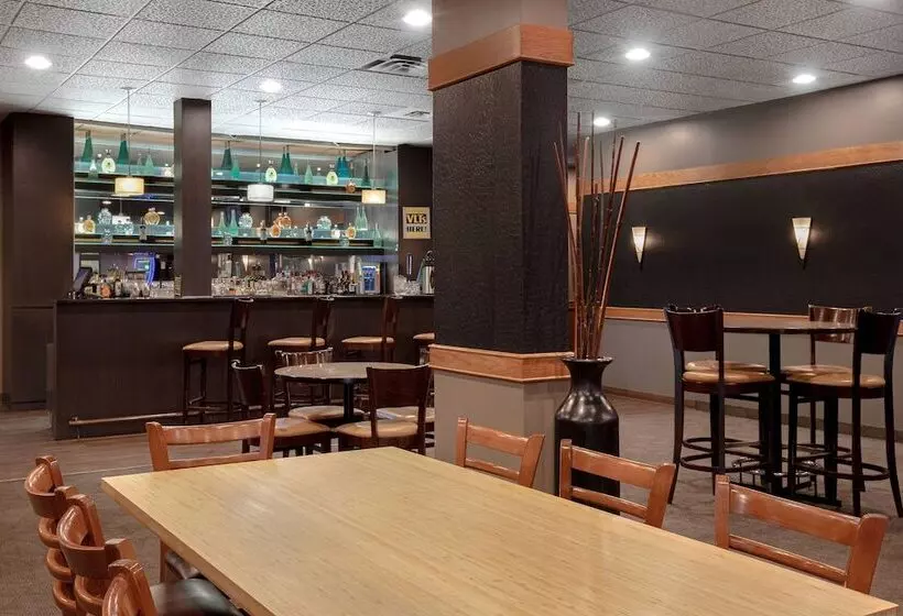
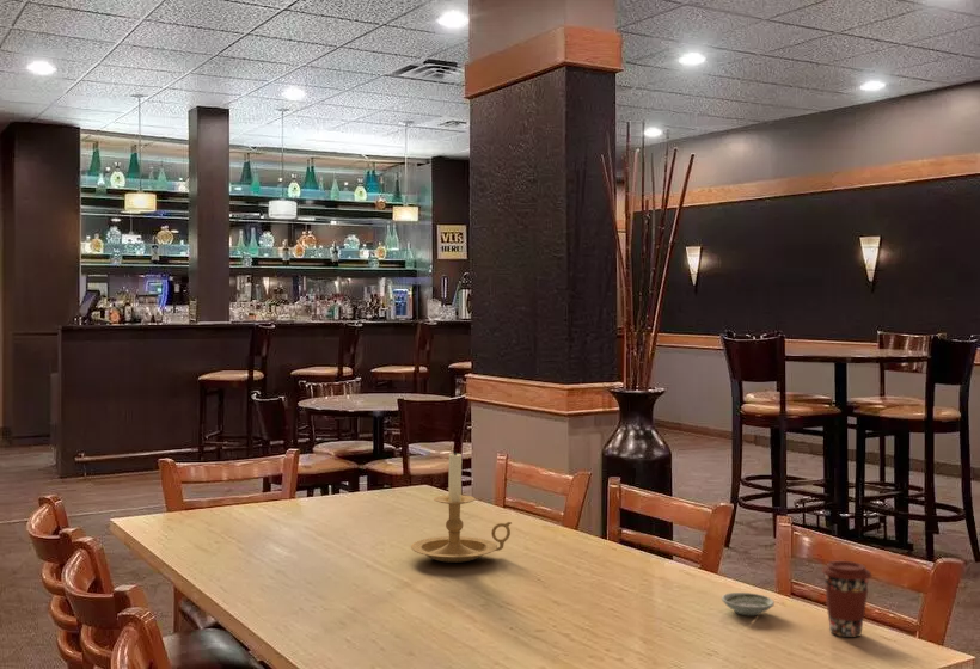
+ coffee cup [821,559,872,638]
+ candle holder [410,448,513,564]
+ saucer [721,591,776,616]
